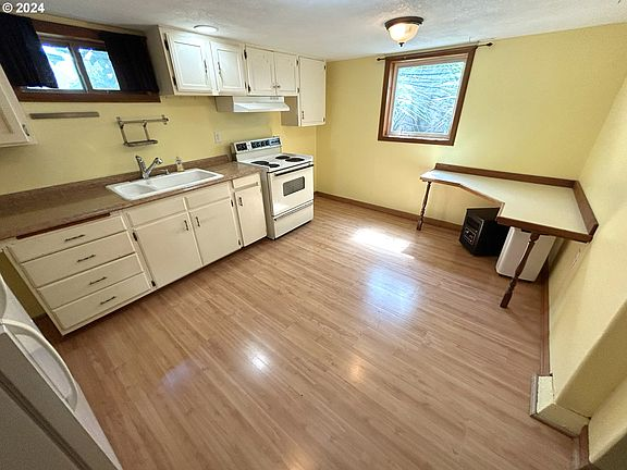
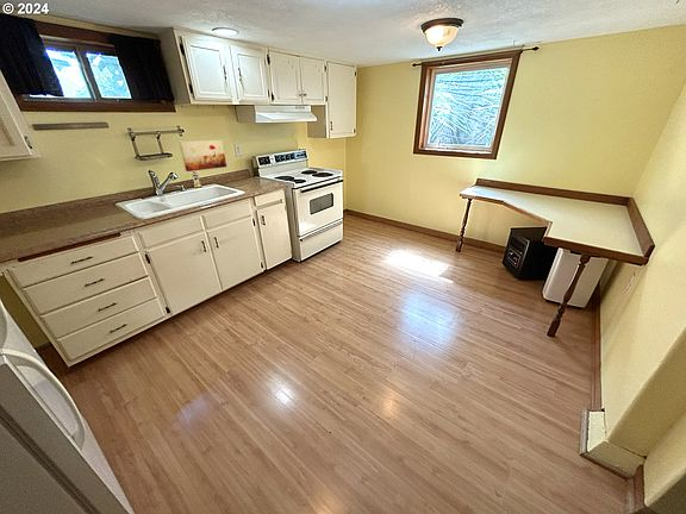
+ wall art [177,139,227,173]
